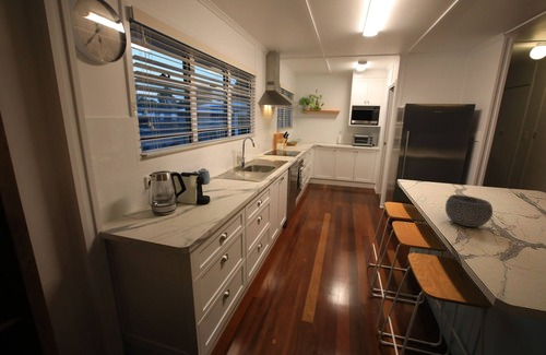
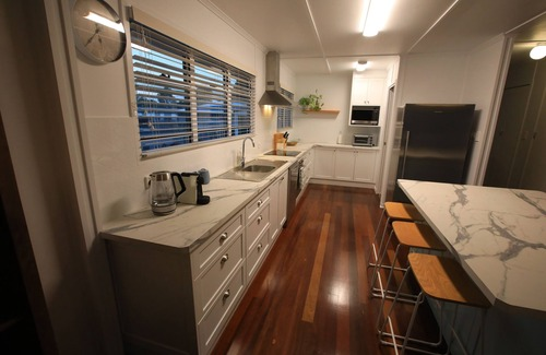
- bowl [444,193,494,228]
